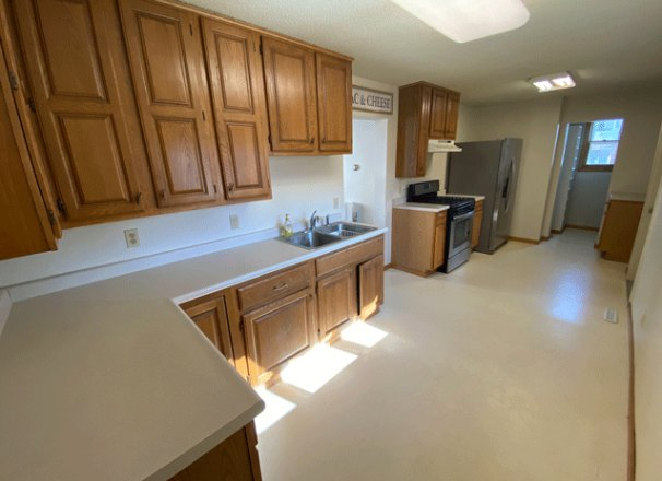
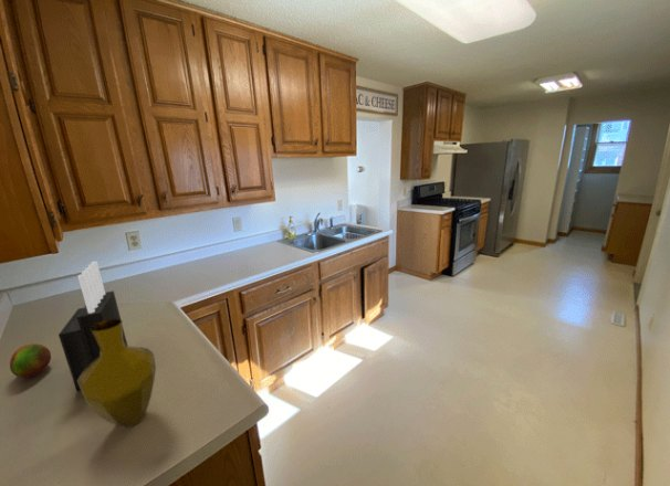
+ knife block [57,261,129,392]
+ fruit [9,342,52,379]
+ vase [77,319,157,430]
